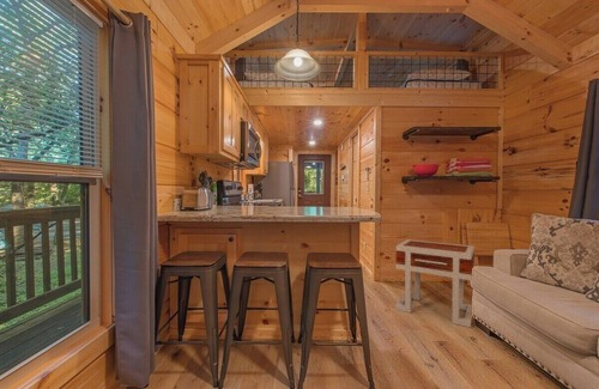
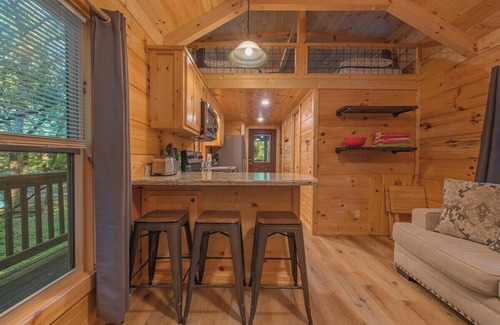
- side table [394,238,476,329]
